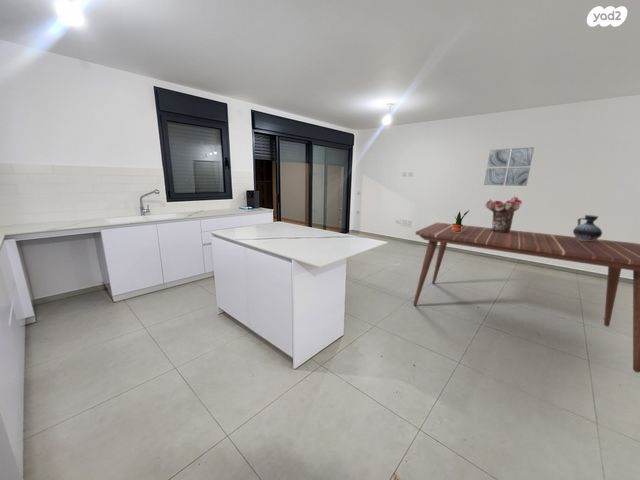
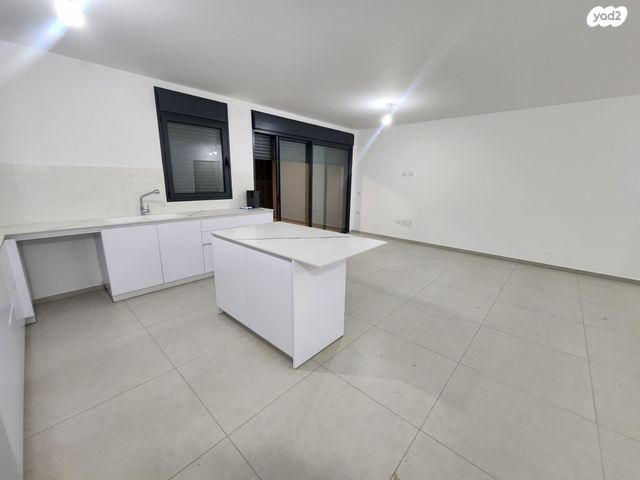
- ceramic jug [572,214,603,241]
- bouquet [484,195,523,232]
- wall art [483,146,535,187]
- potted plant [452,208,470,232]
- dining table [412,222,640,374]
